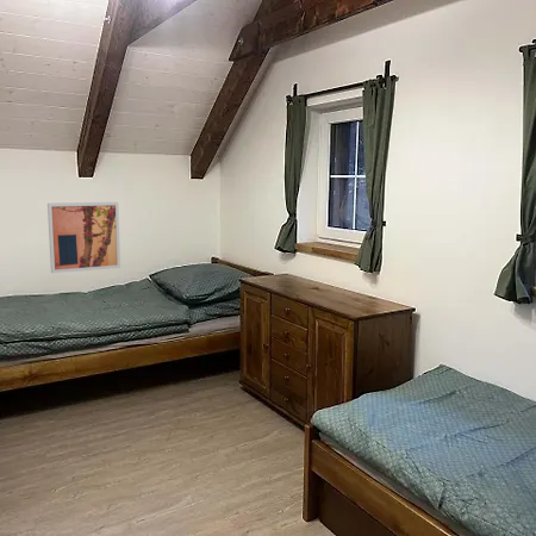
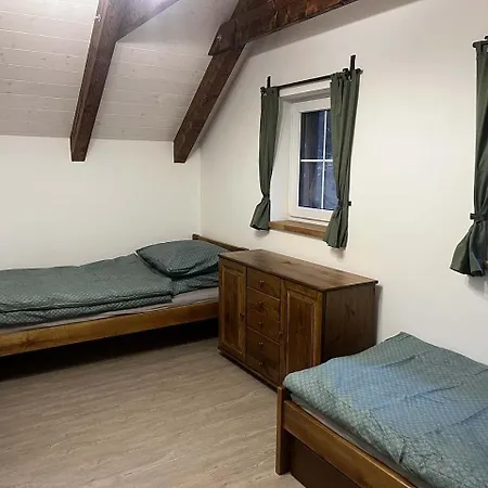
- wall art [46,201,121,274]
